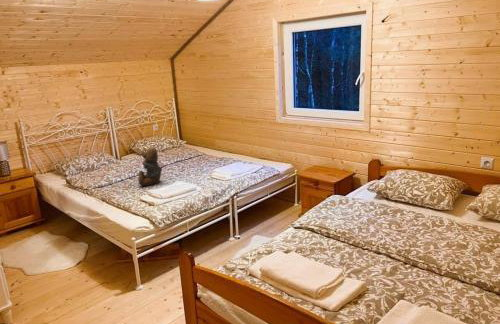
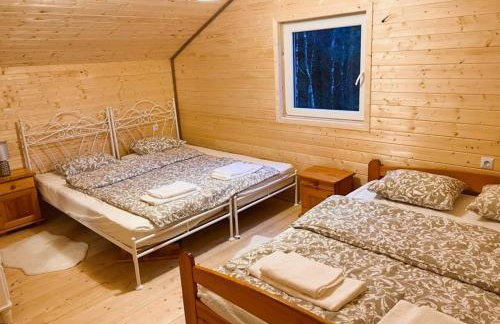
- teddy bear [137,146,163,187]
